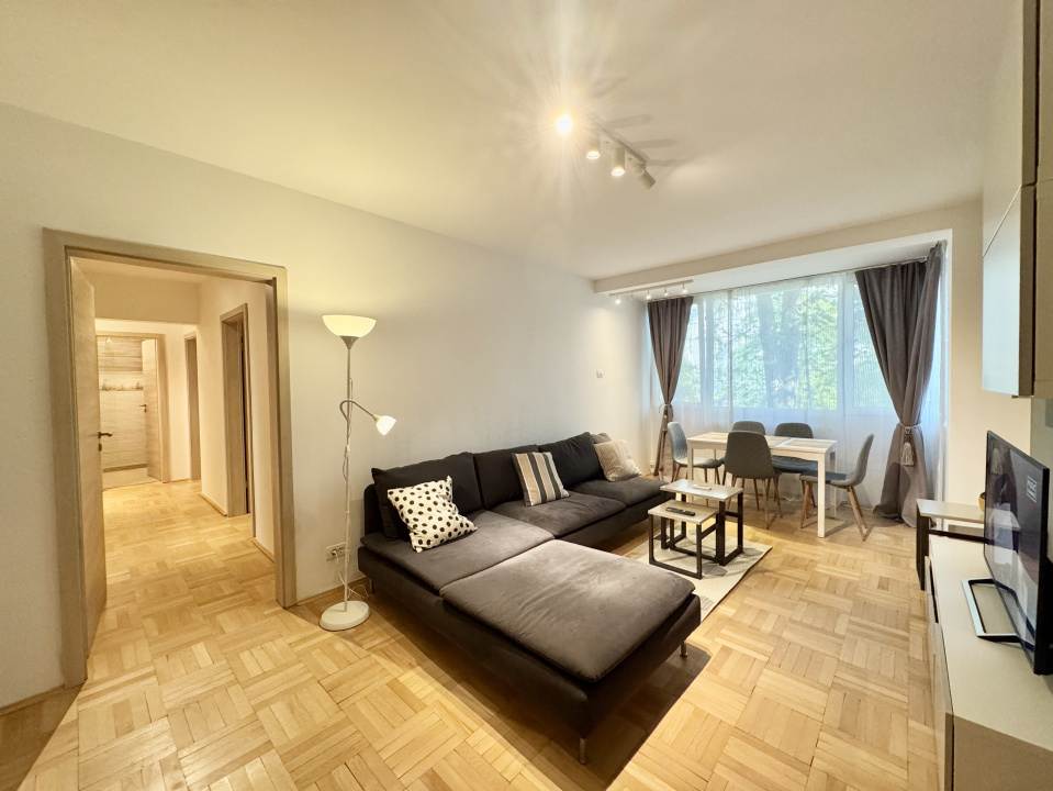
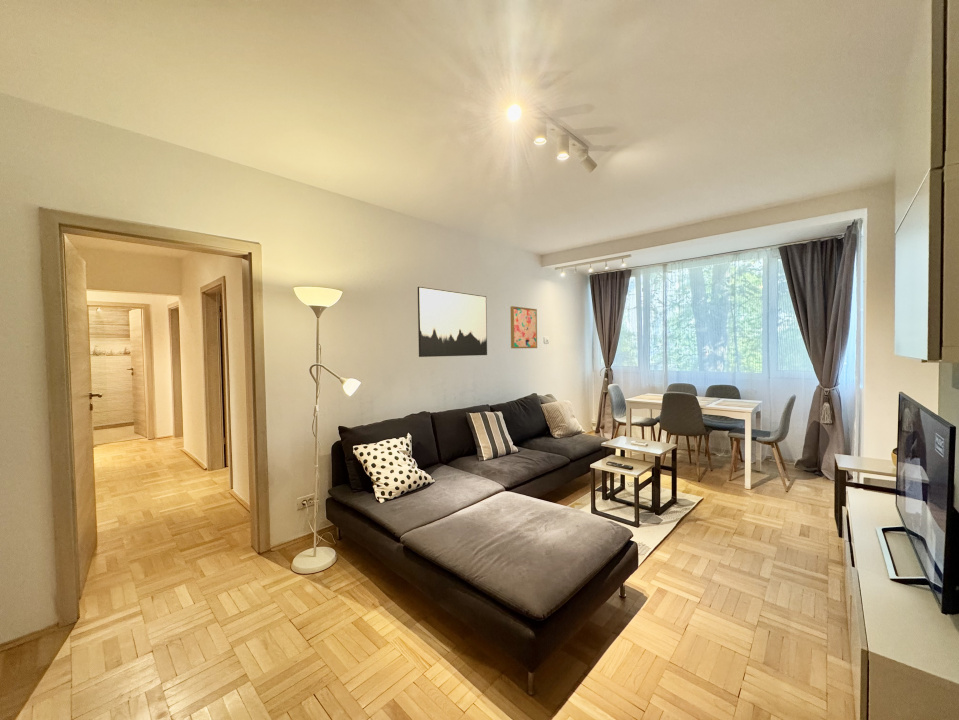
+ wall art [510,305,538,349]
+ wall art [417,286,488,358]
